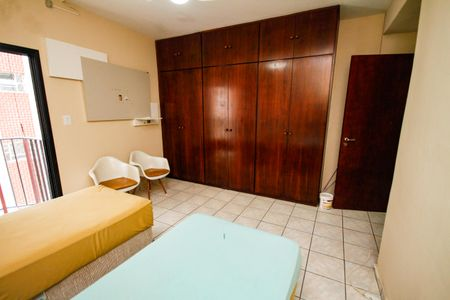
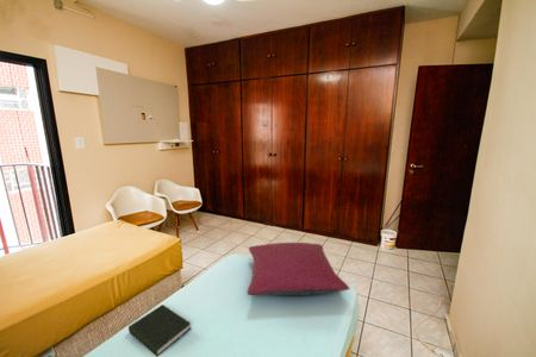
+ pillow [245,242,351,296]
+ book [127,303,192,357]
